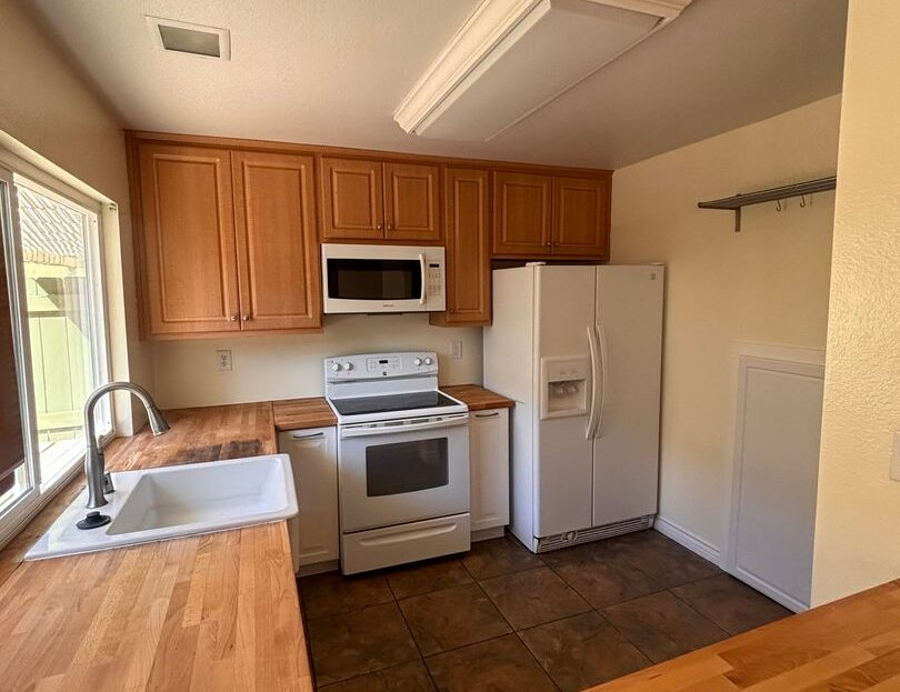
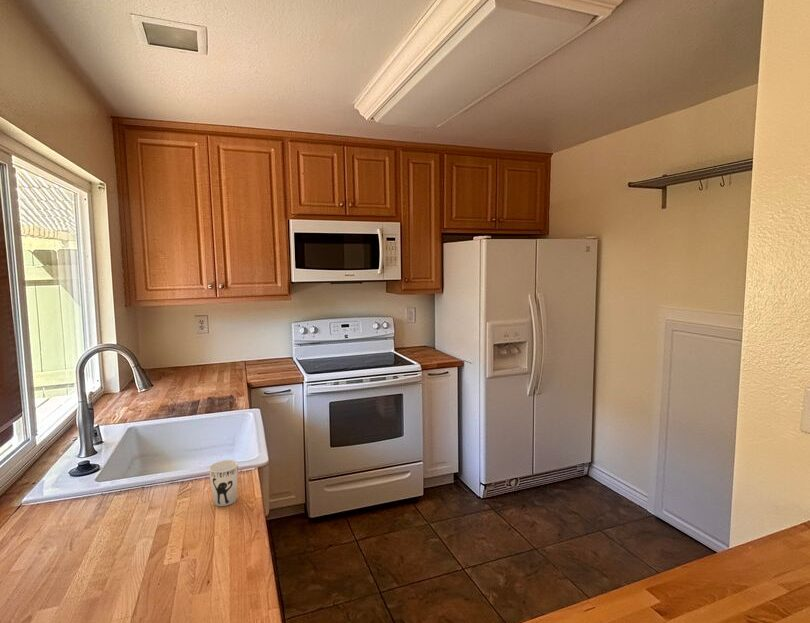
+ cup [208,459,239,507]
